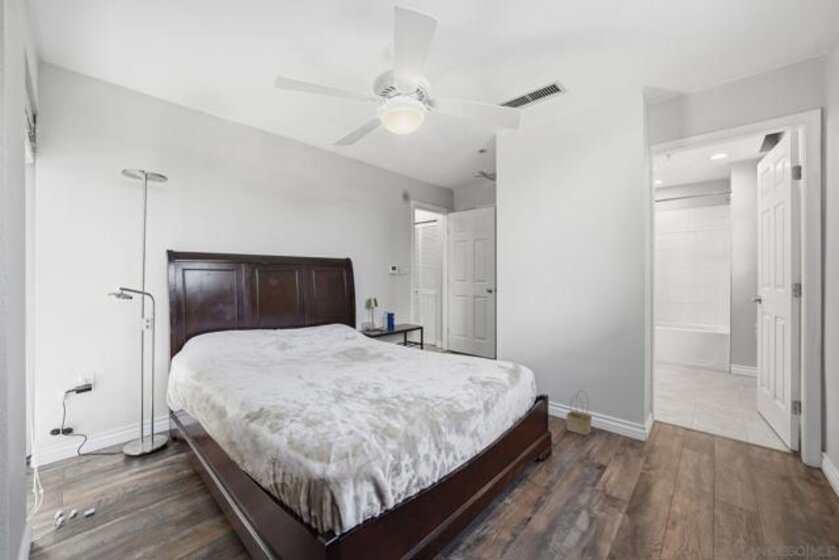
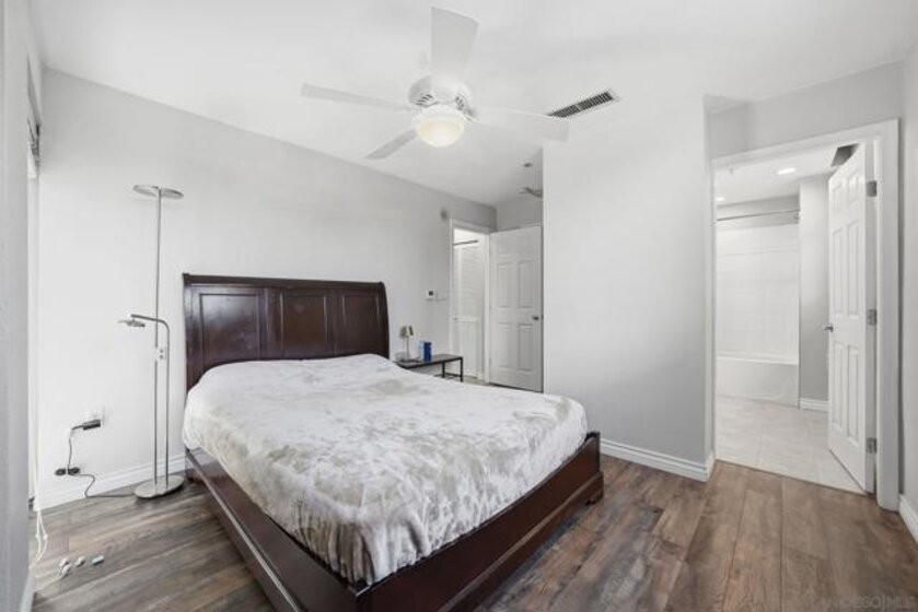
- basket [566,389,593,436]
